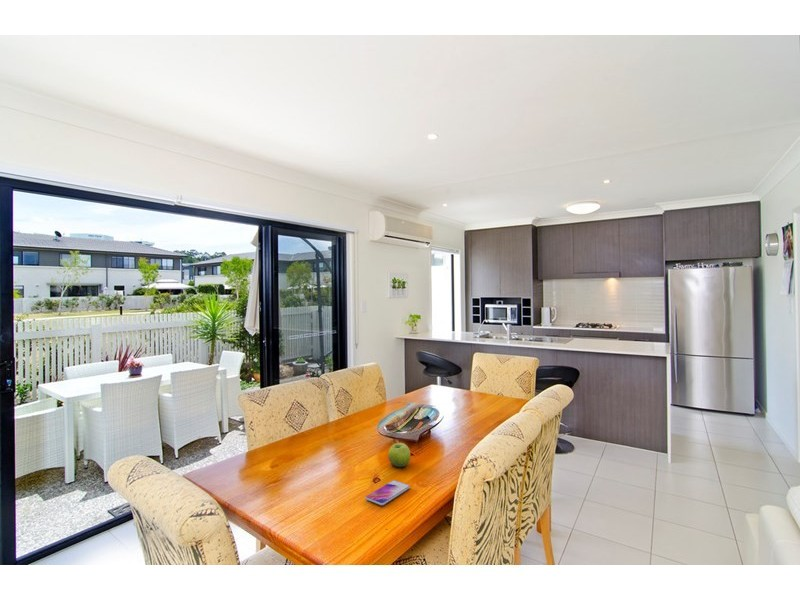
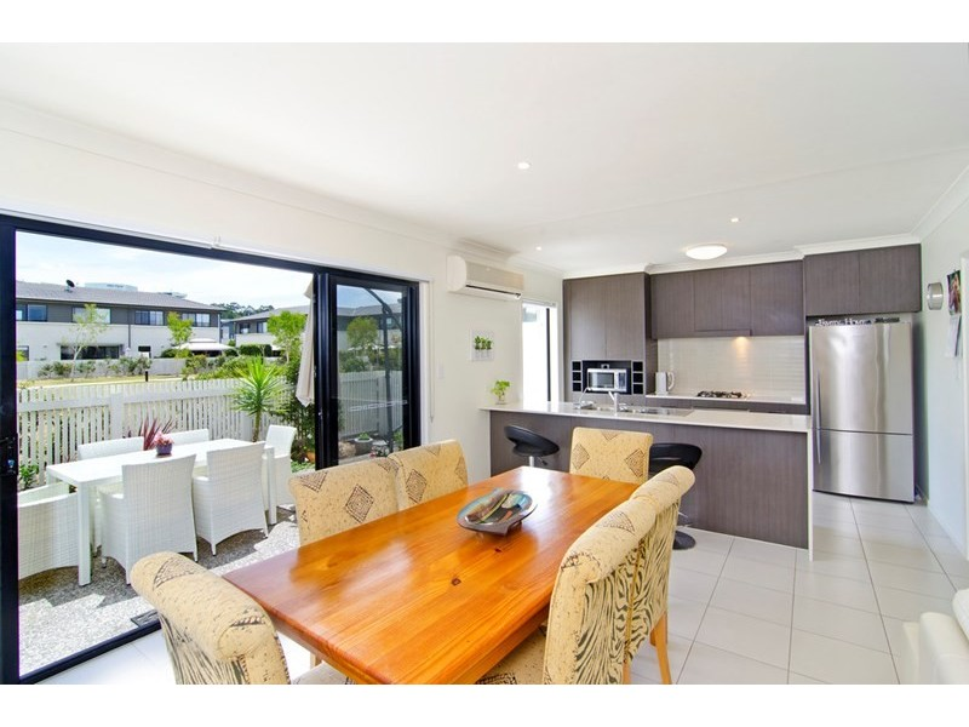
- smartphone [365,479,411,506]
- fruit [387,442,411,468]
